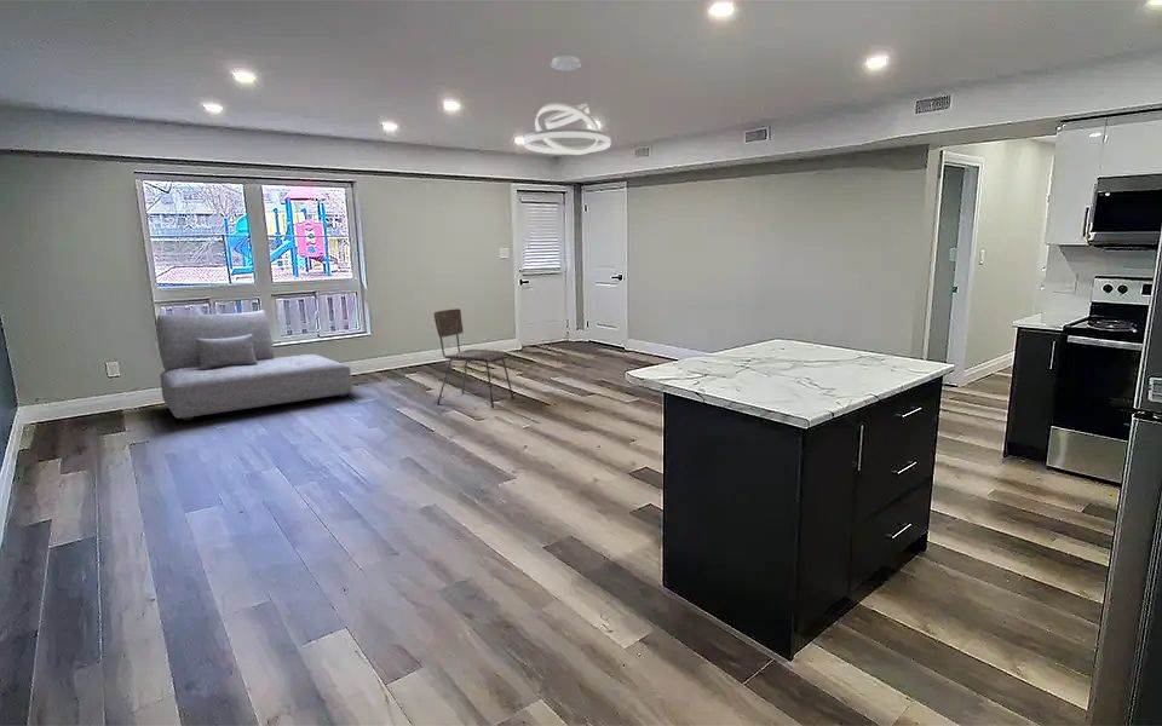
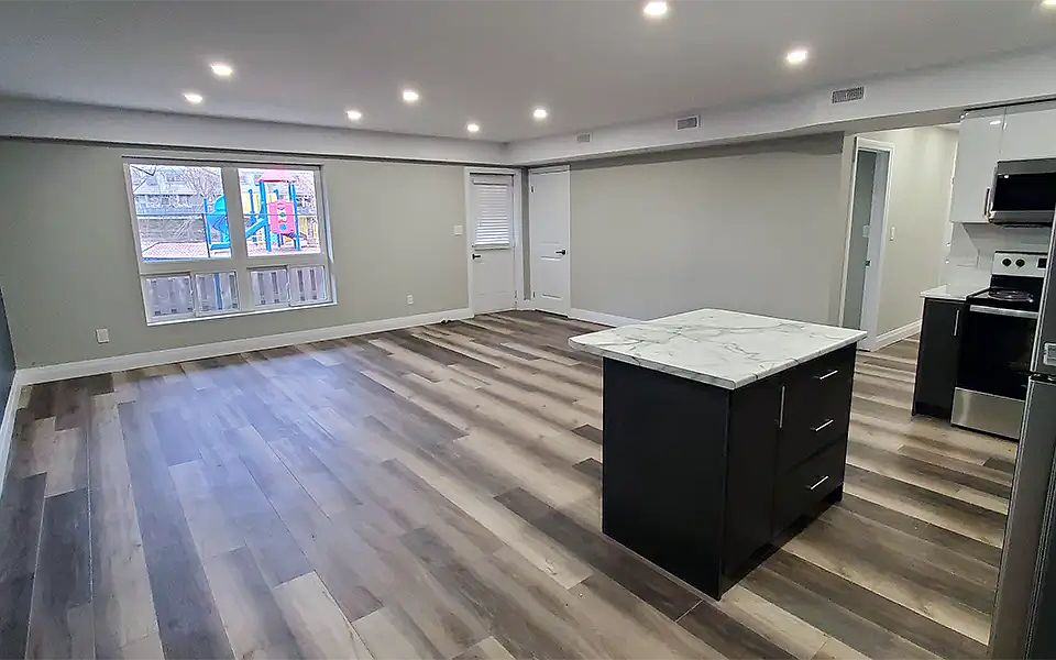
- pendant light [523,54,611,156]
- dining chair [433,307,516,409]
- sofa [155,309,353,421]
